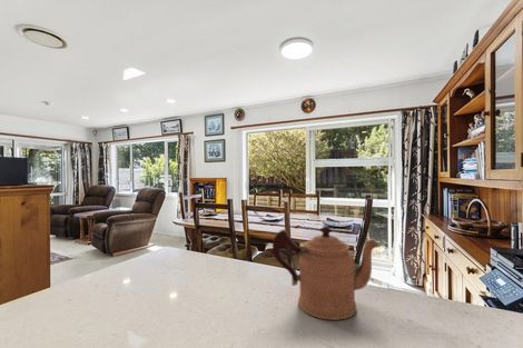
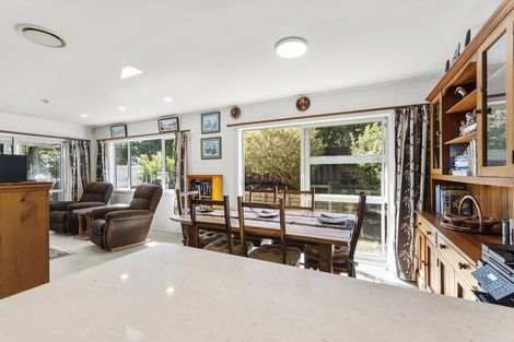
- coffeepot [272,225,381,321]
